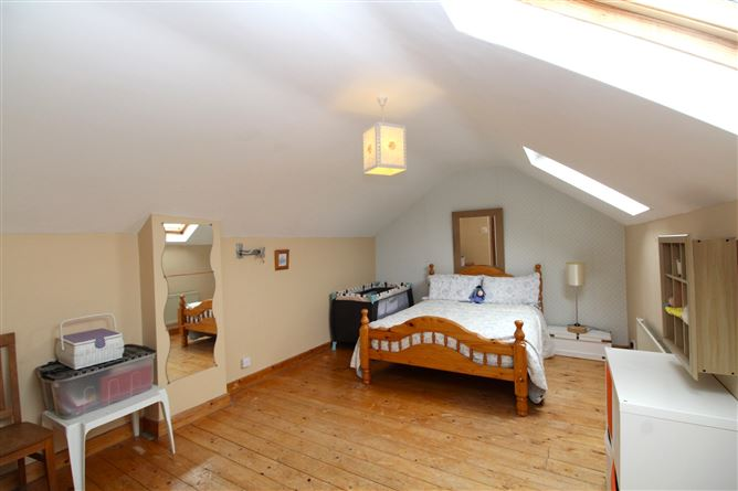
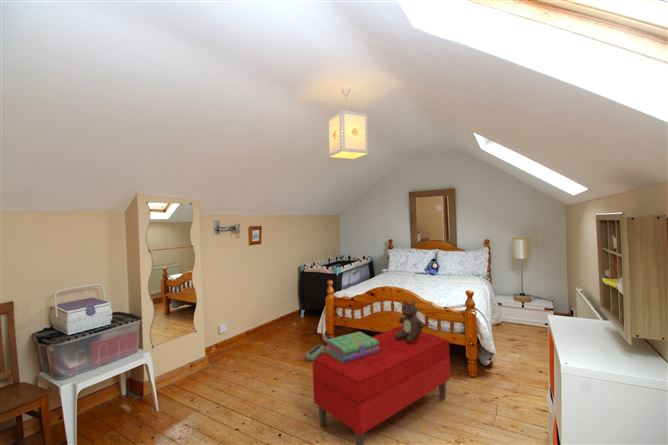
+ teddy bear [395,299,426,343]
+ bench [312,325,451,445]
+ stack of books [324,330,380,363]
+ planter [305,344,325,362]
